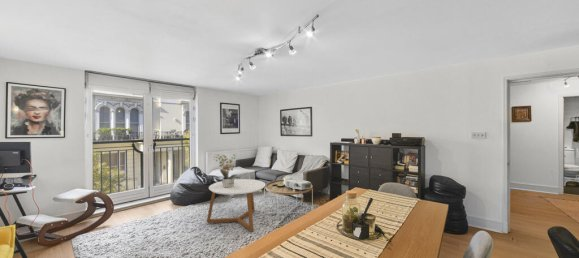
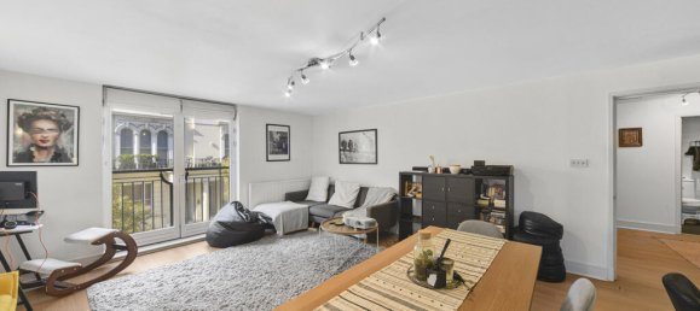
- potted plant [213,152,241,188]
- coffee table [206,178,266,232]
